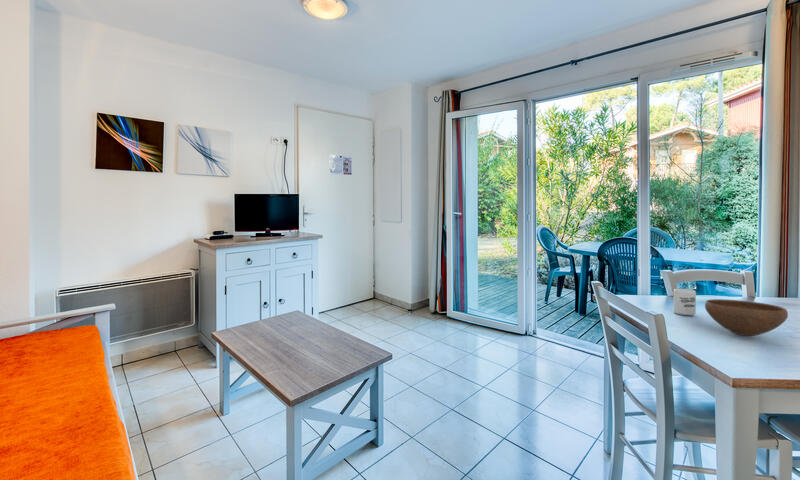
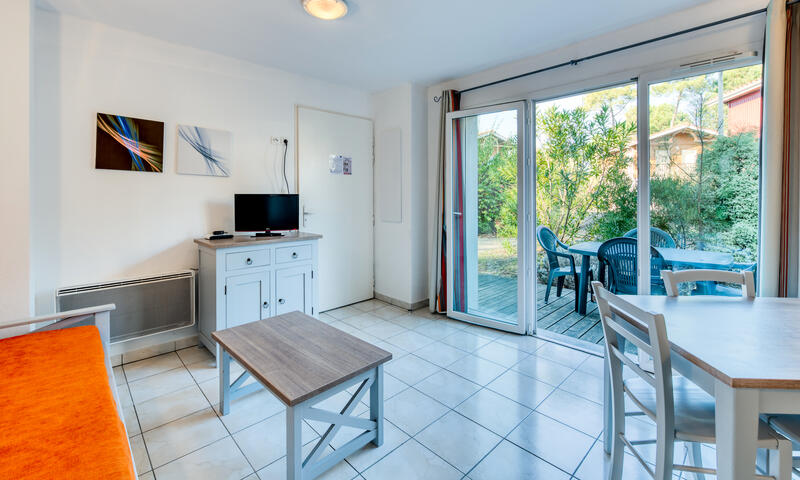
- bowl [704,298,789,337]
- cup [672,288,697,316]
